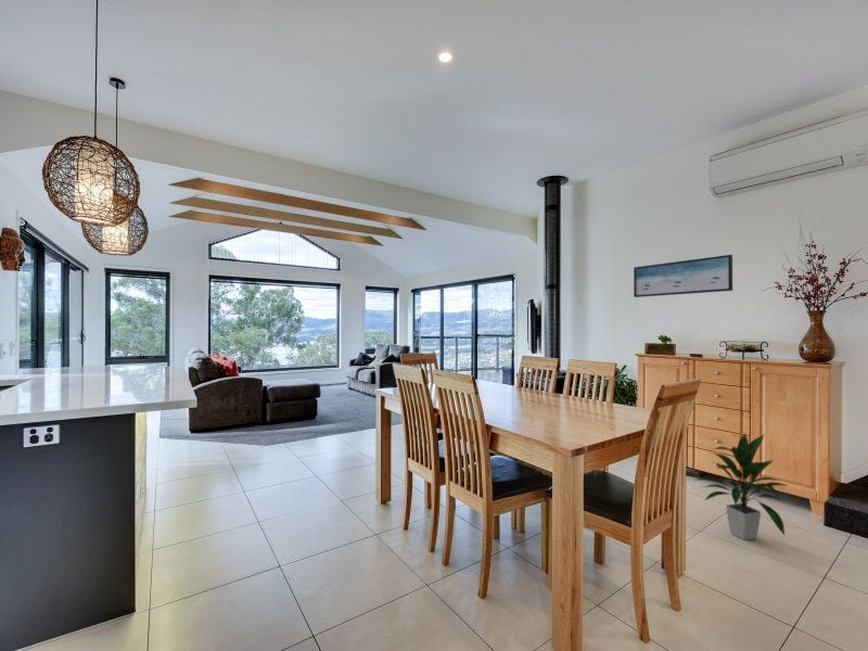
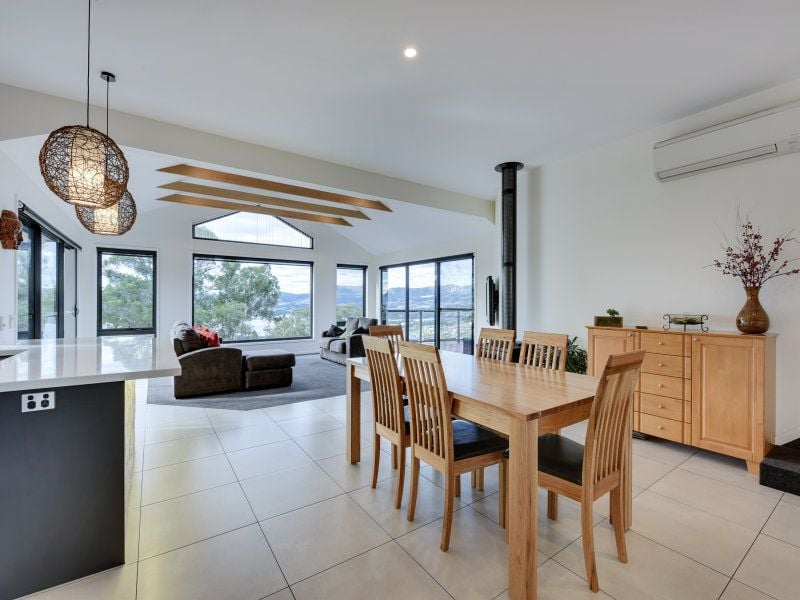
- indoor plant [692,432,787,541]
- wall art [633,254,733,298]
